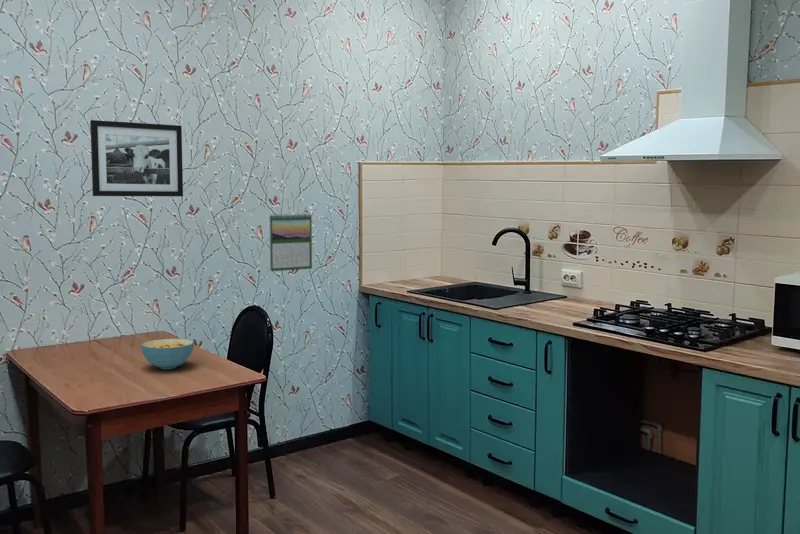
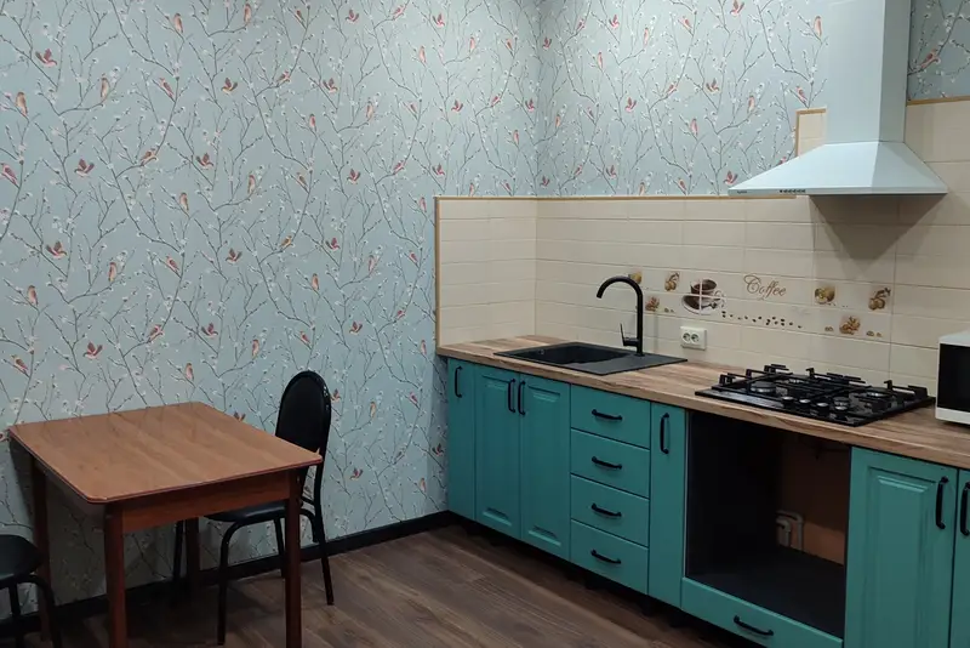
- picture frame [89,119,184,197]
- cereal bowl [140,338,195,370]
- calendar [269,212,313,272]
